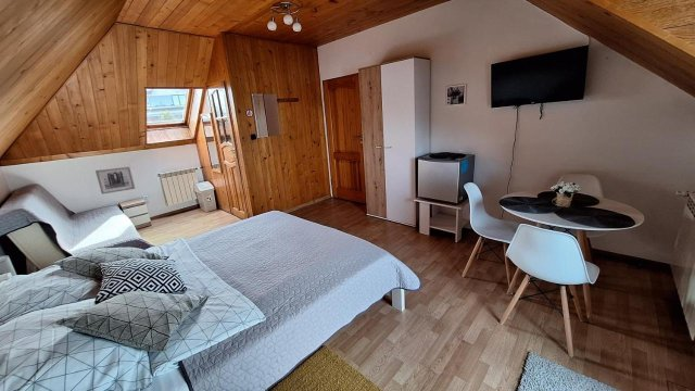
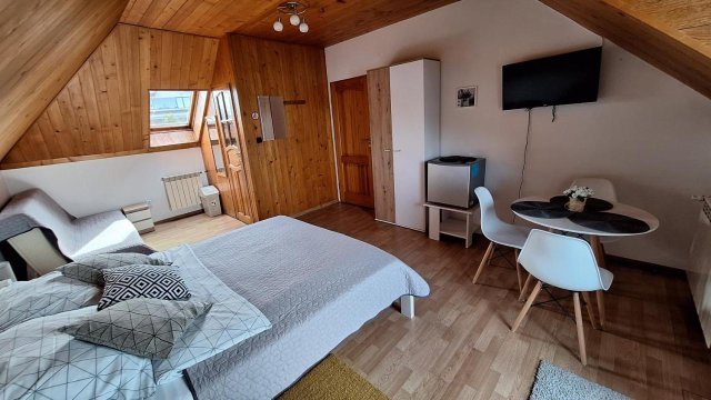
- wall art [94,165,136,195]
